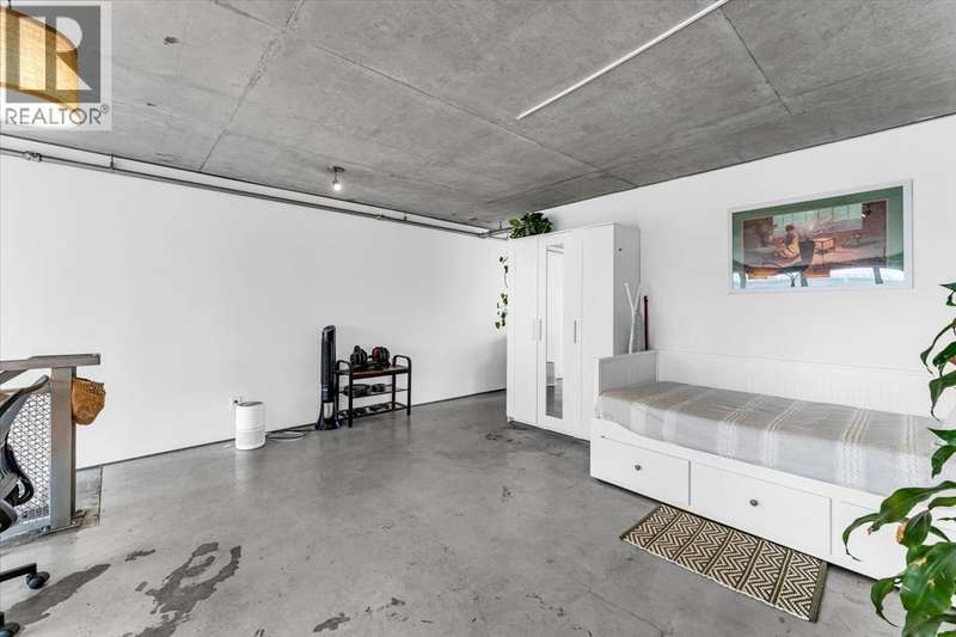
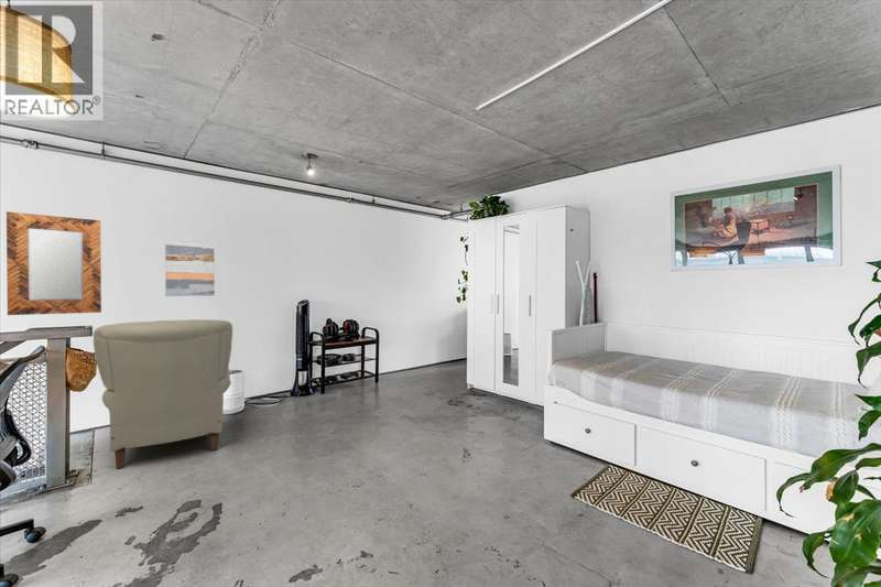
+ chair [93,318,233,469]
+ home mirror [6,210,102,316]
+ wall art [164,239,216,297]
